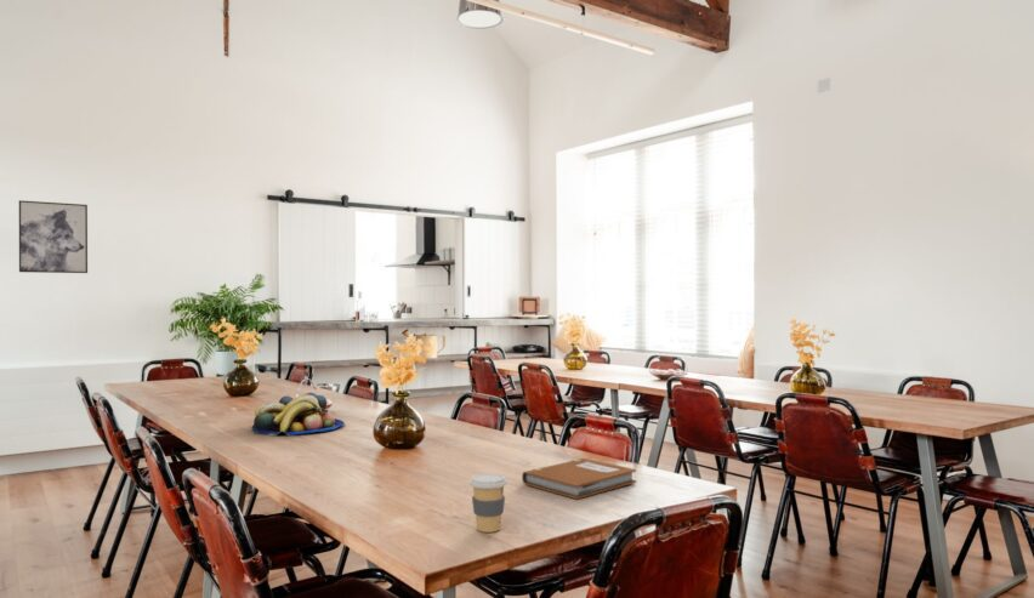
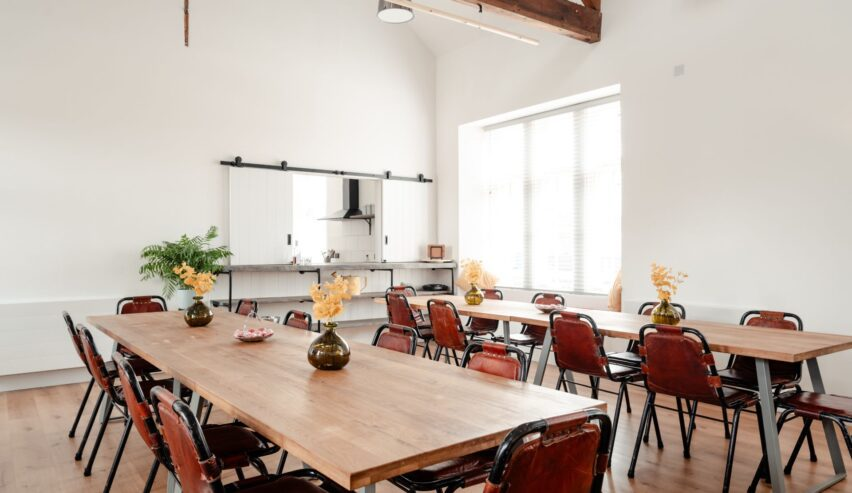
- coffee cup [468,472,509,534]
- wall art [18,199,89,274]
- fruit bowl [251,392,346,437]
- notebook [521,457,637,501]
